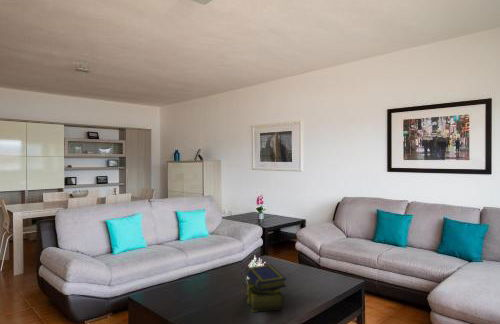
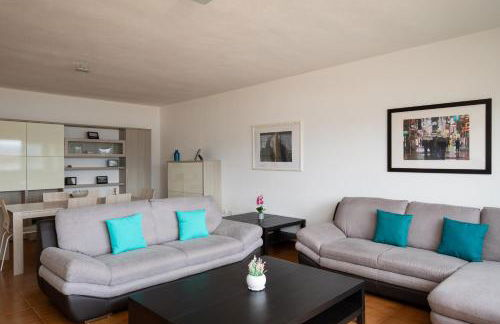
- stack of books [244,263,287,313]
